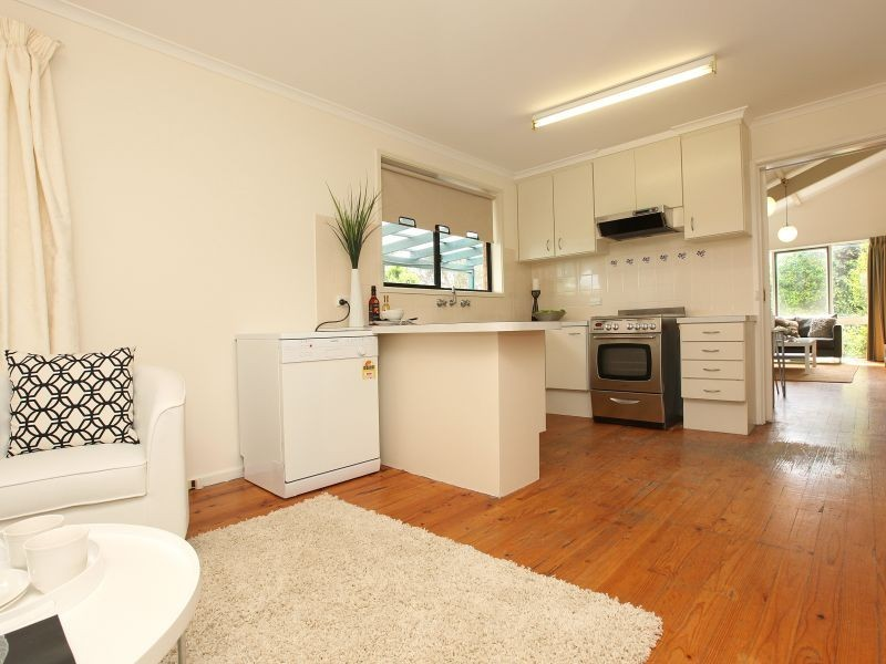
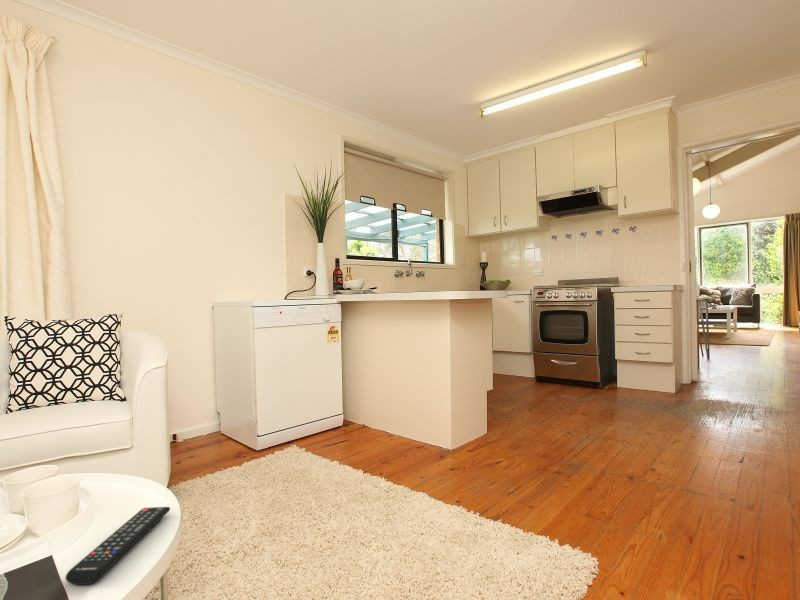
+ remote control [65,506,171,586]
